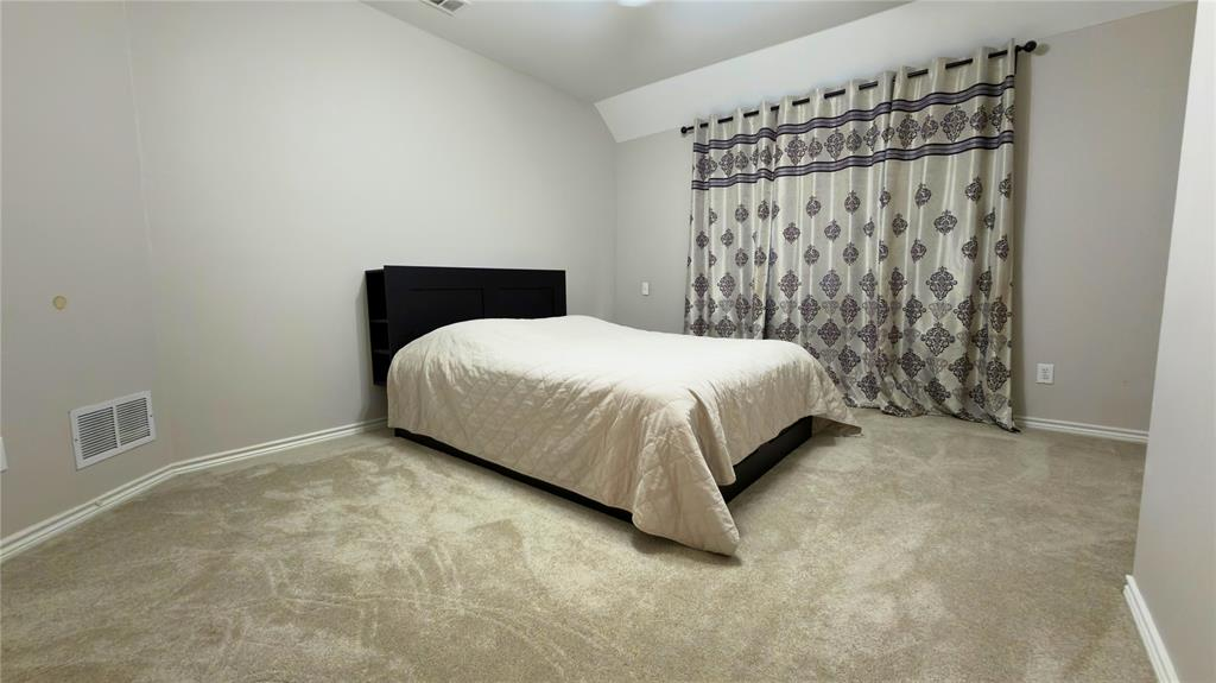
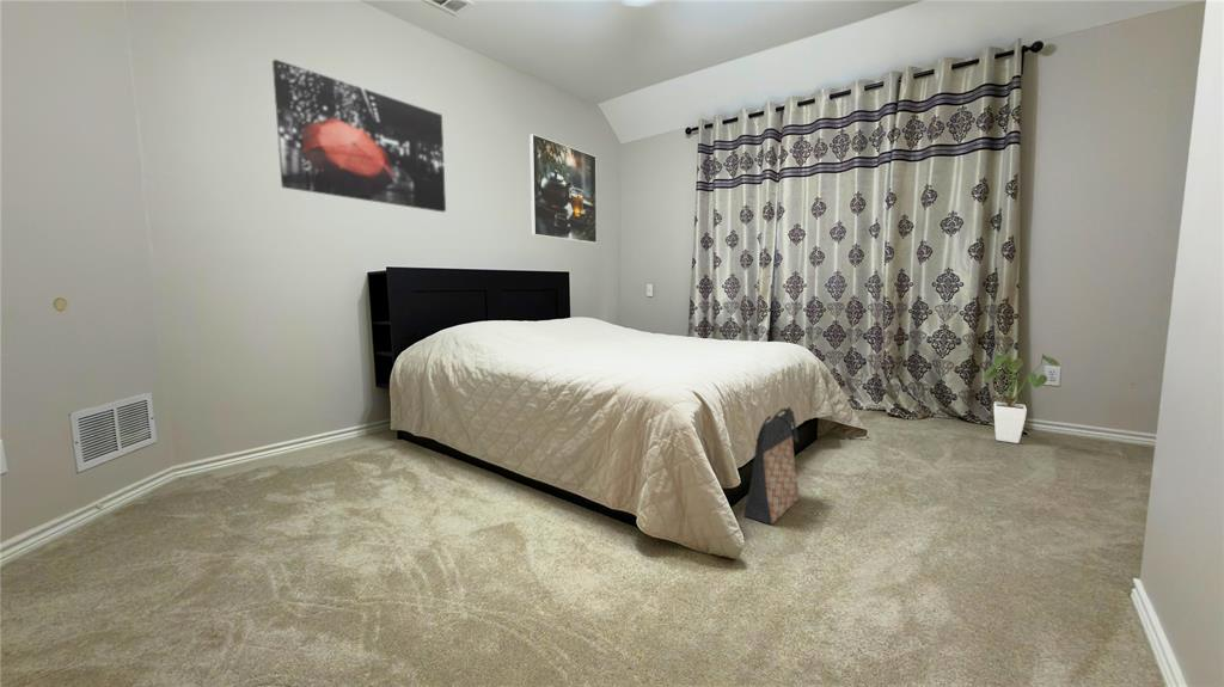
+ house plant [981,352,1061,444]
+ bag [742,406,801,526]
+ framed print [528,133,598,244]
+ wall art [271,59,447,213]
